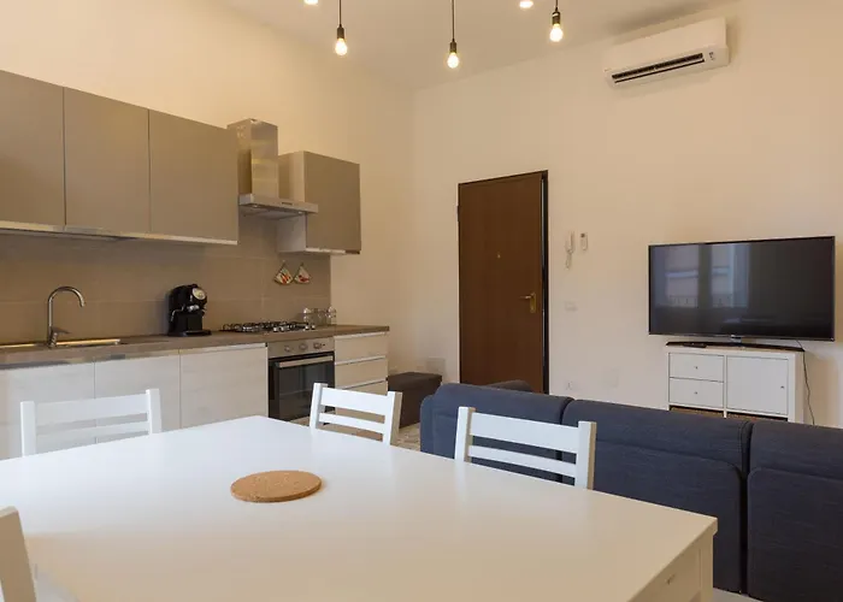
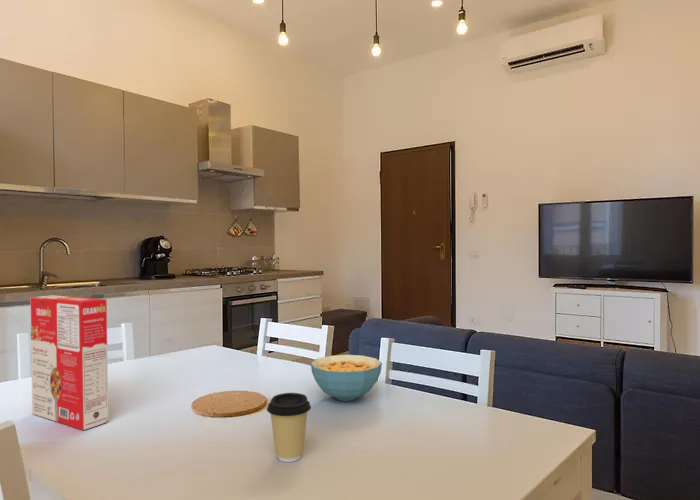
+ cereal box [29,294,109,431]
+ coffee cup [266,392,312,463]
+ cereal bowl [310,354,383,402]
